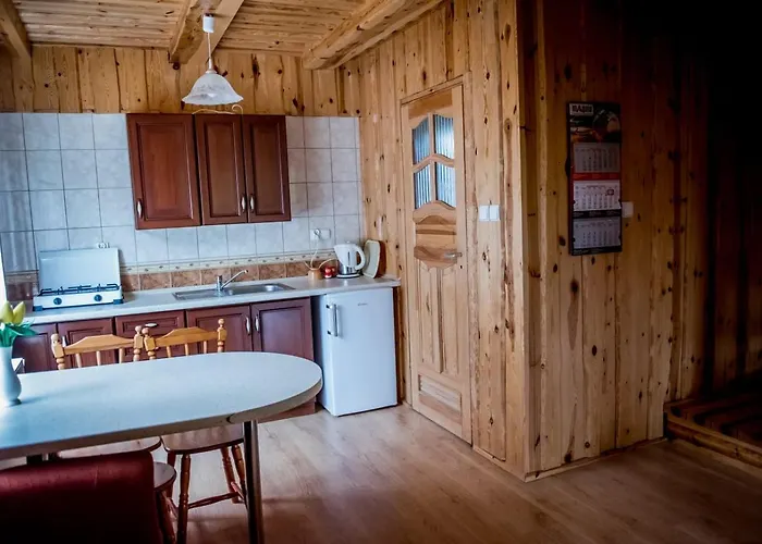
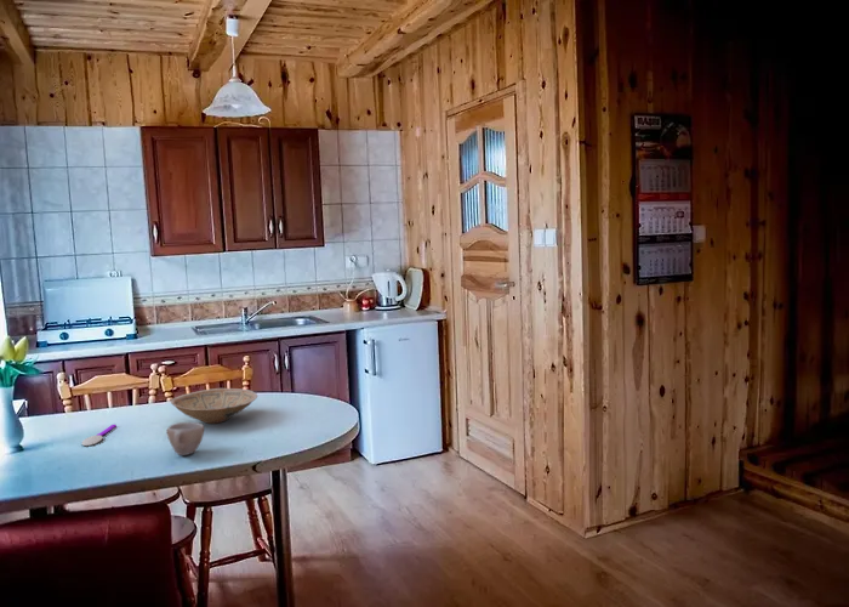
+ spoon [81,424,118,447]
+ bowl [170,387,258,425]
+ cup [166,421,205,456]
